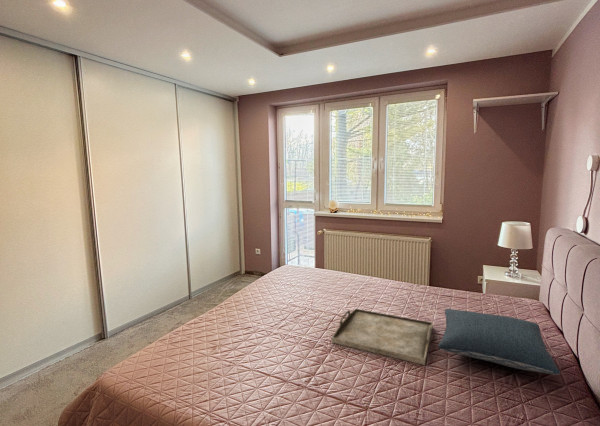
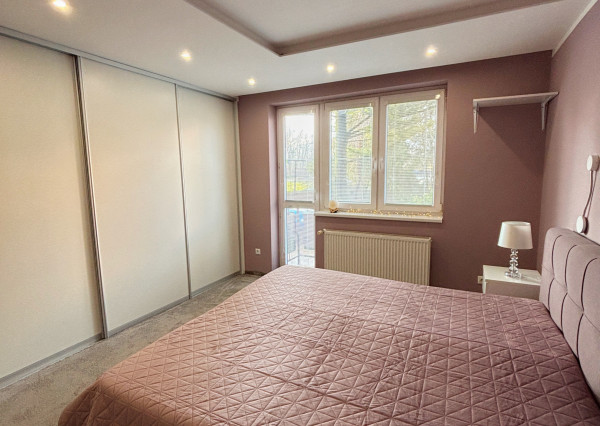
- serving tray [331,308,434,366]
- pillow [437,308,561,376]
